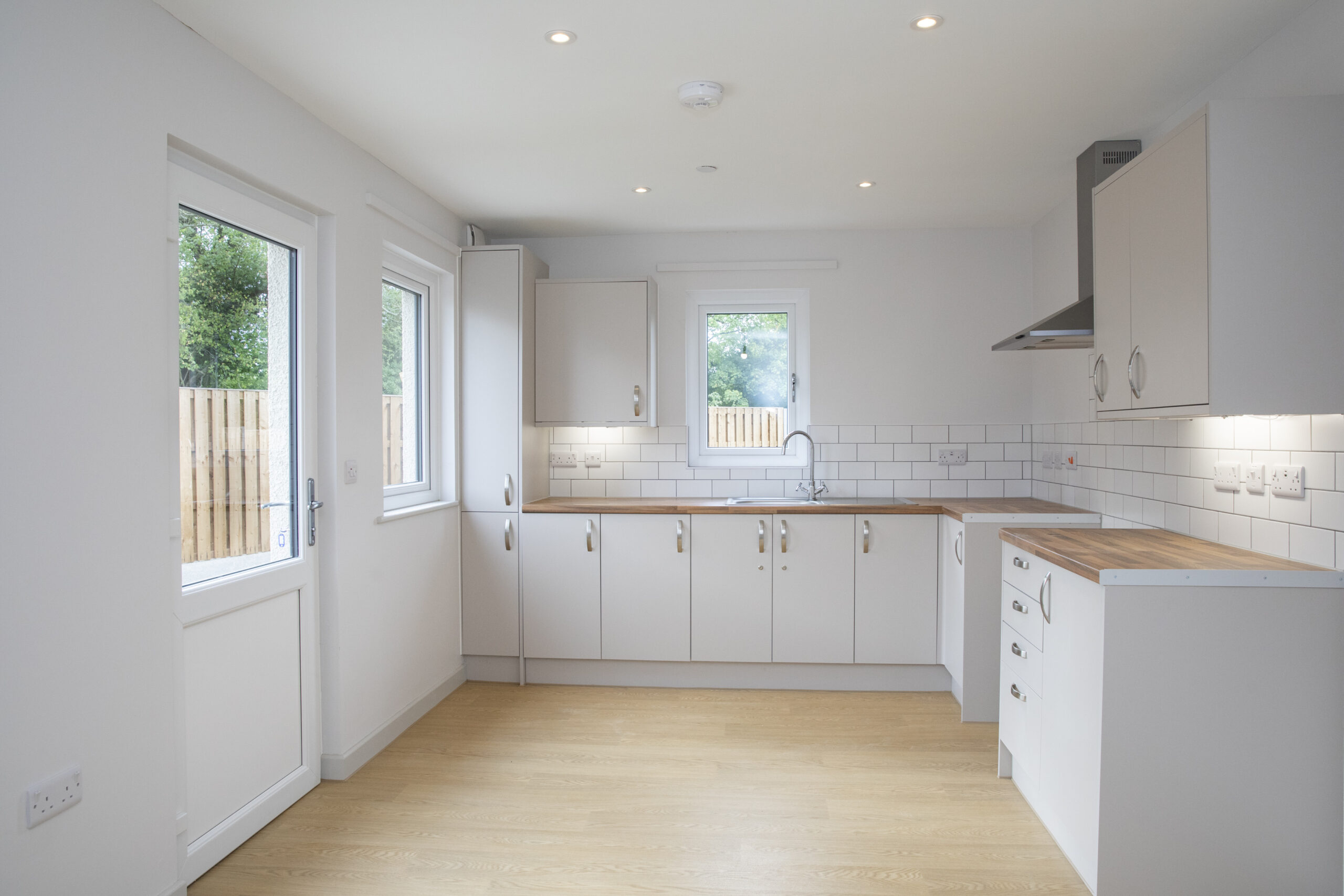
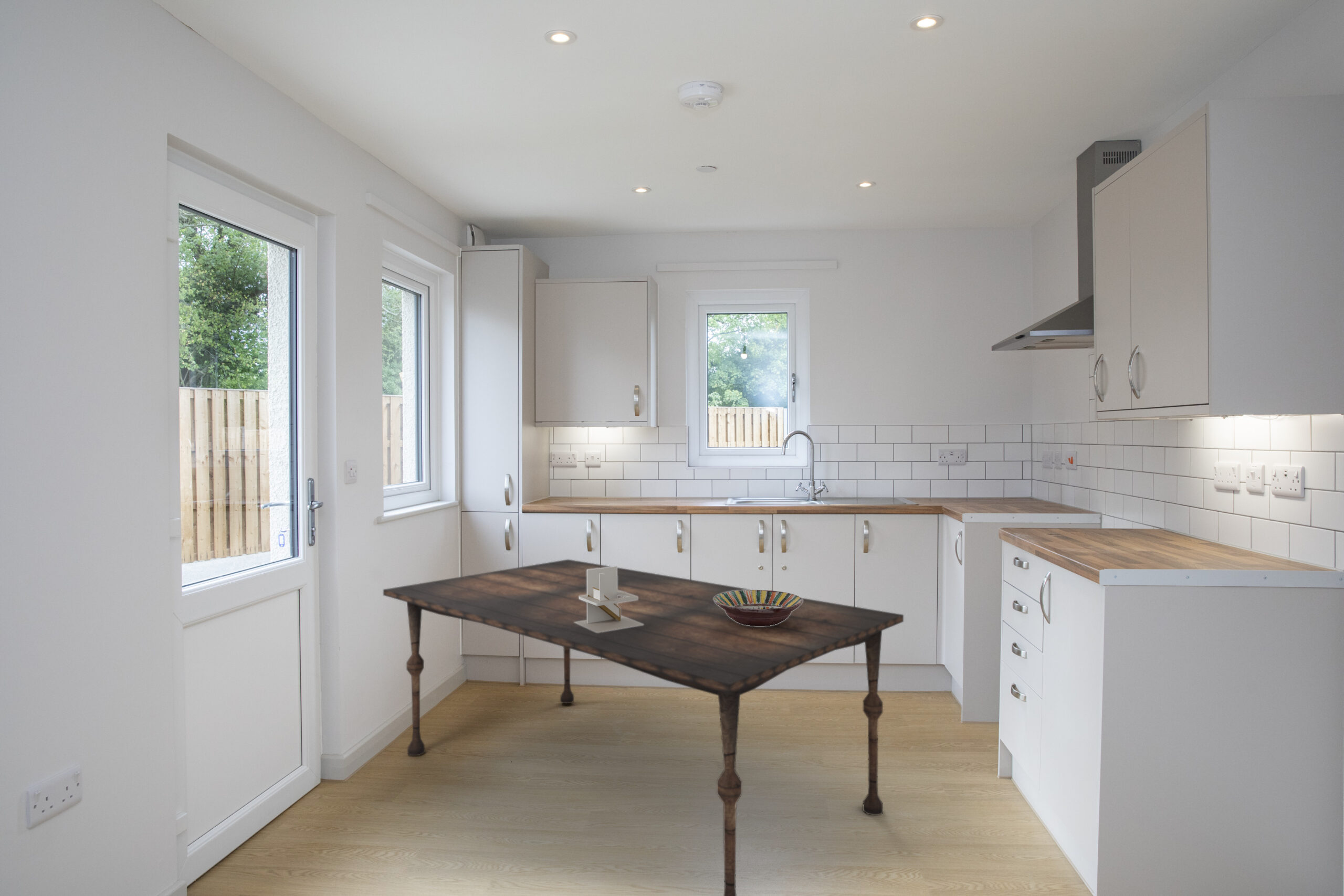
+ dining table [383,559,904,896]
+ napkin holder [574,566,644,633]
+ serving bowl [713,589,803,626]
